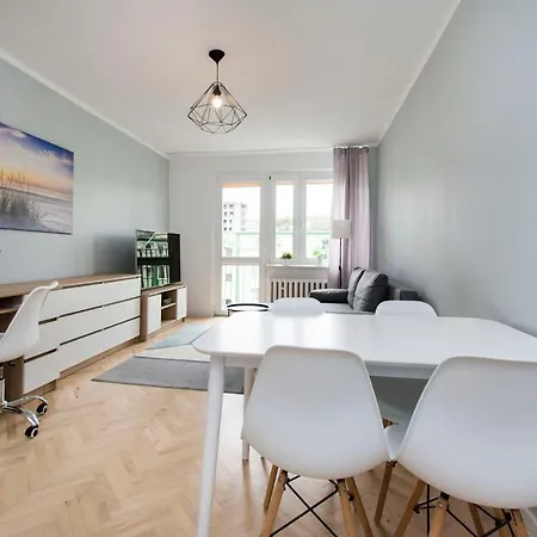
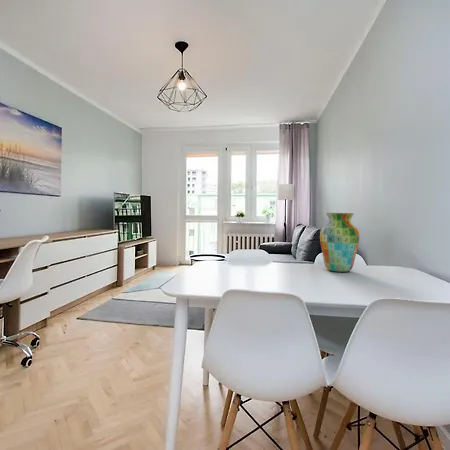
+ vase [319,212,360,273]
